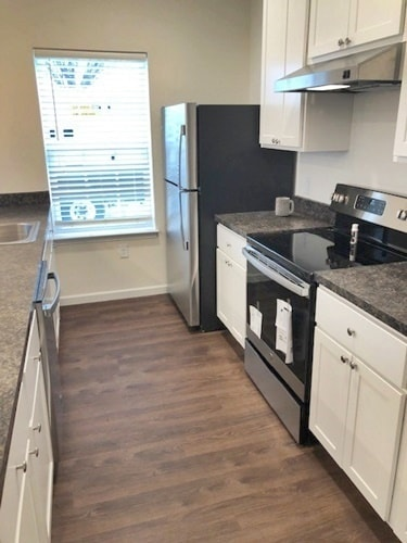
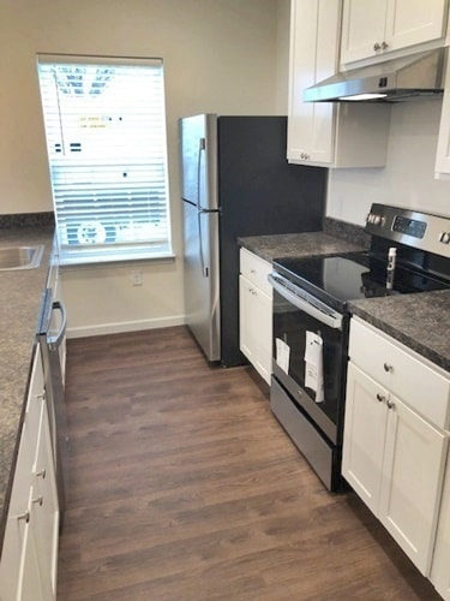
- mug [275,197,295,217]
